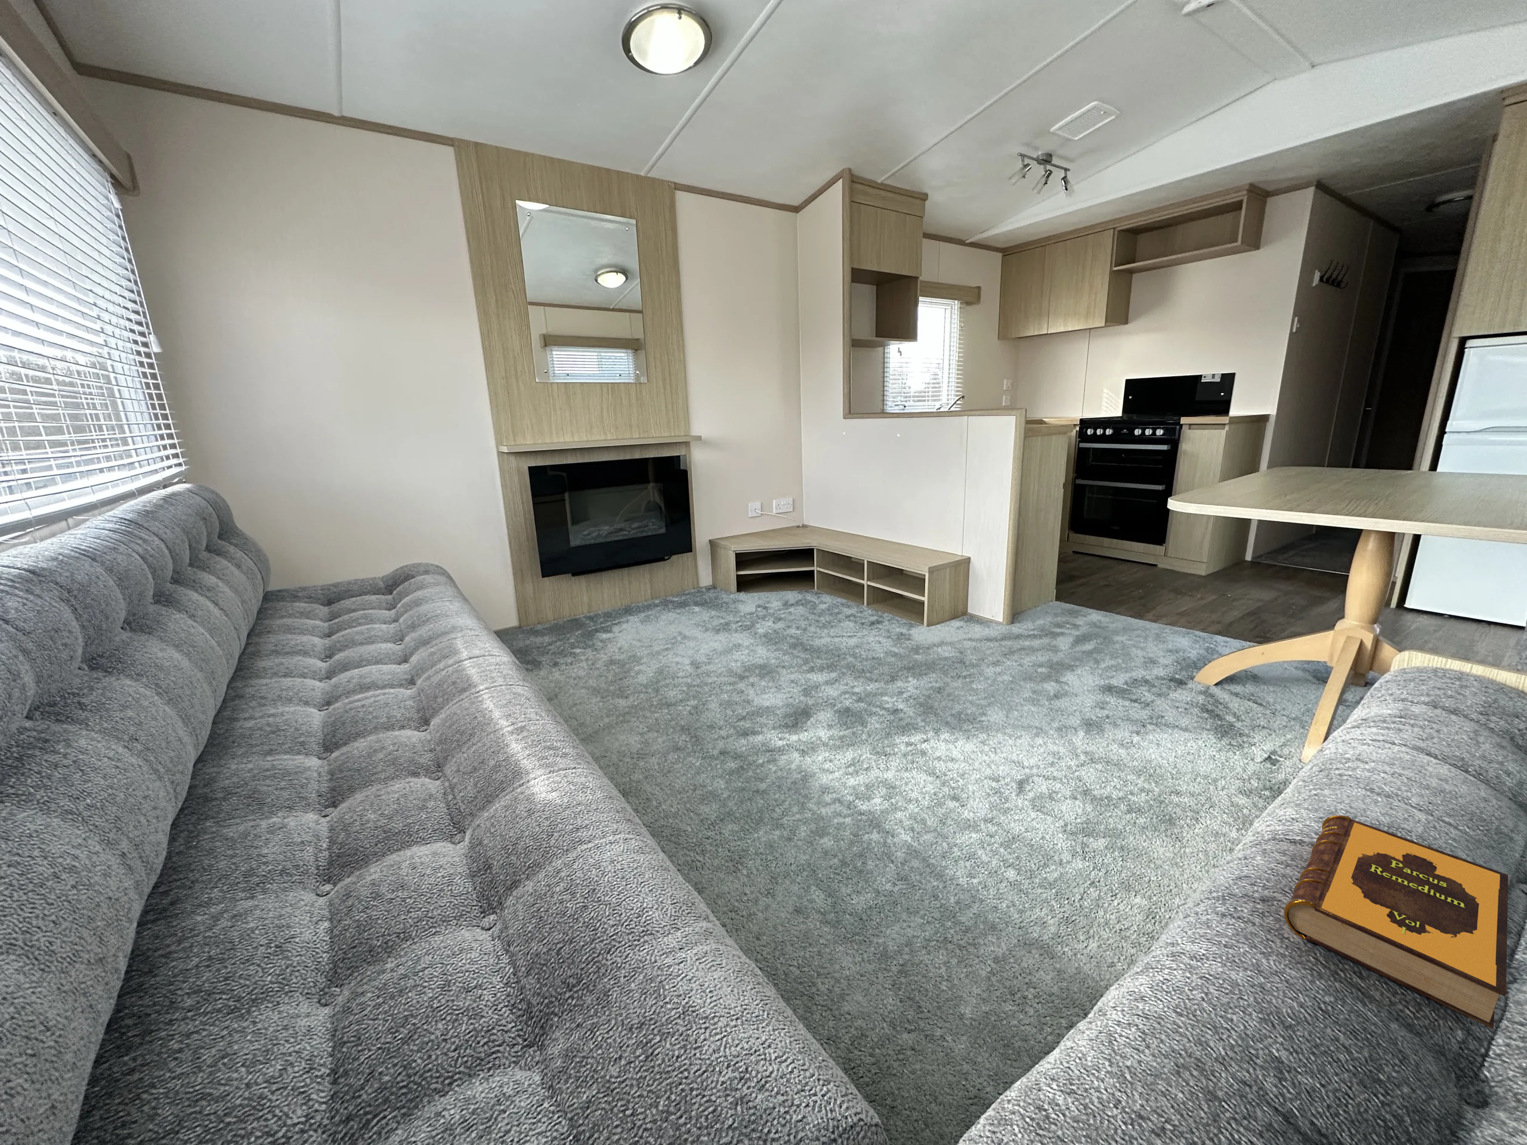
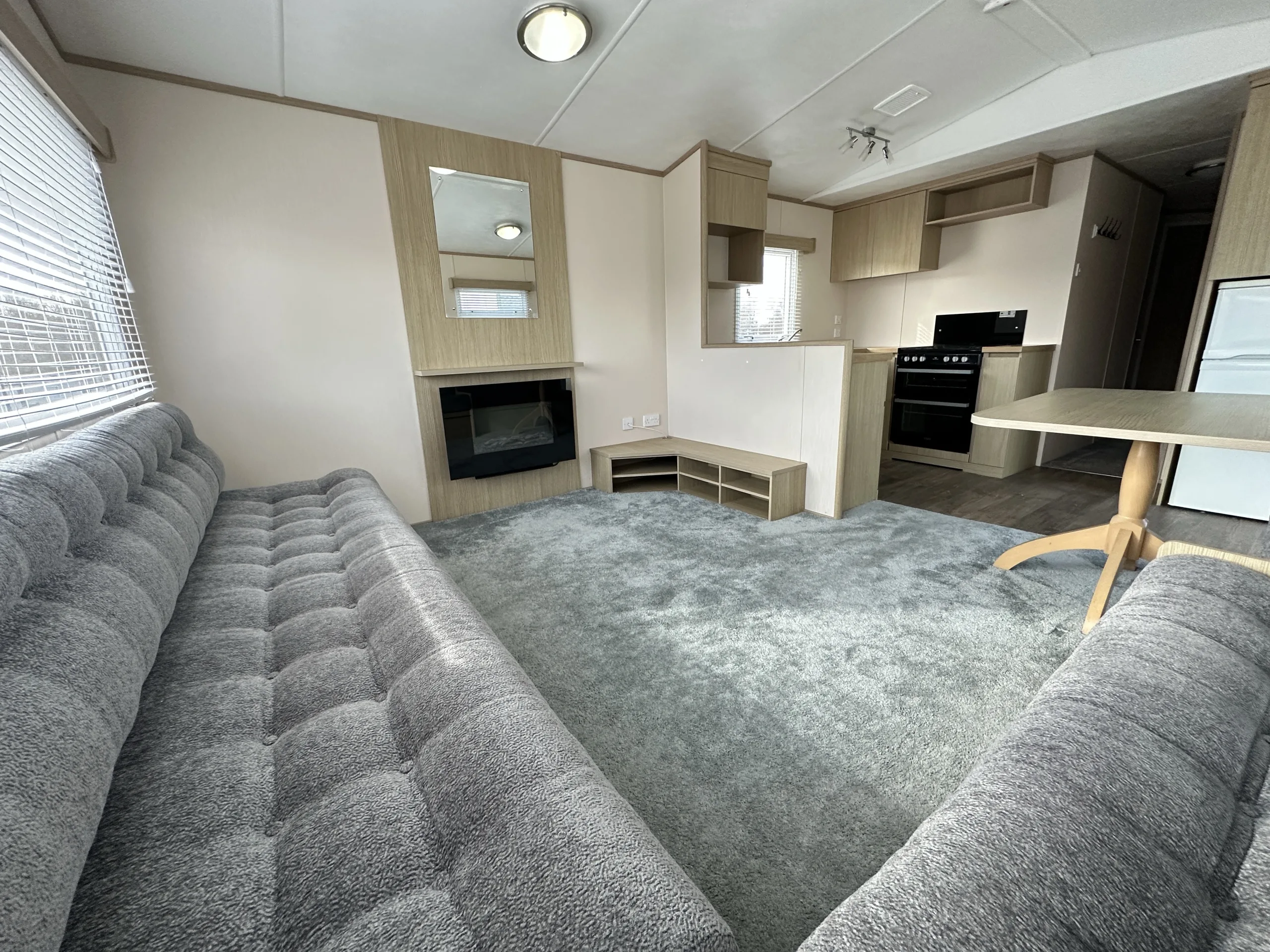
- hardback book [1283,814,1509,1030]
